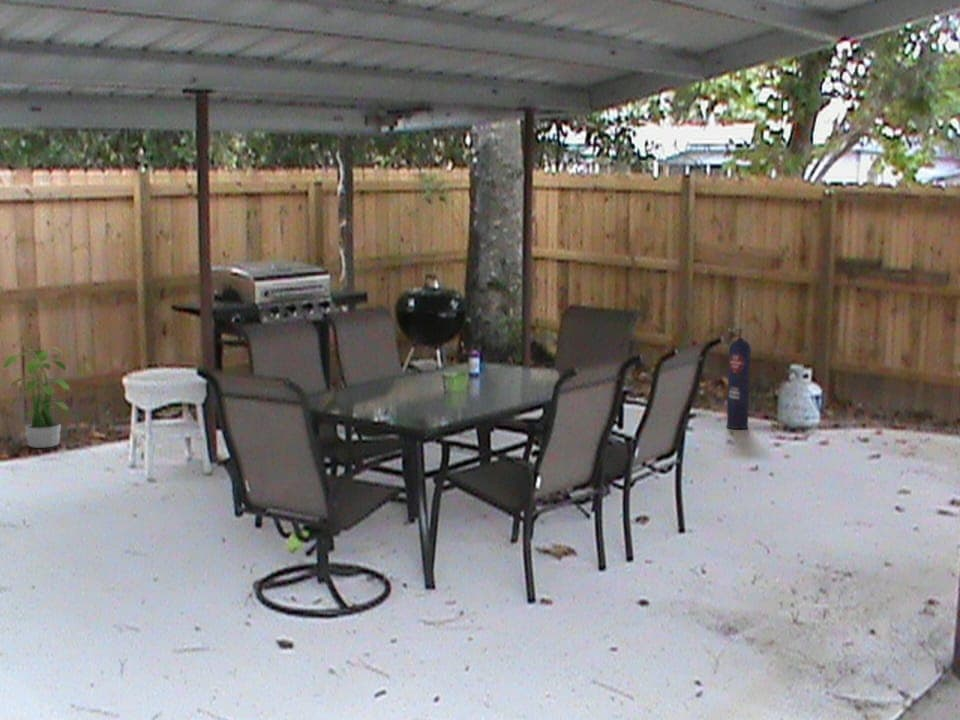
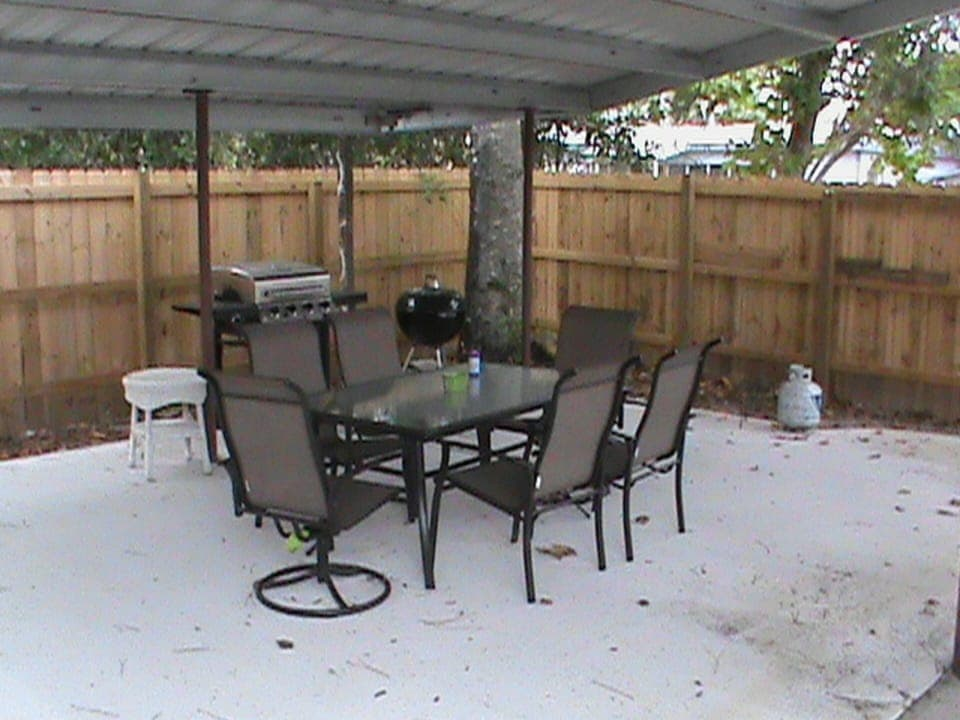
- potted plant [2,345,73,449]
- gas cylinder [725,326,752,430]
